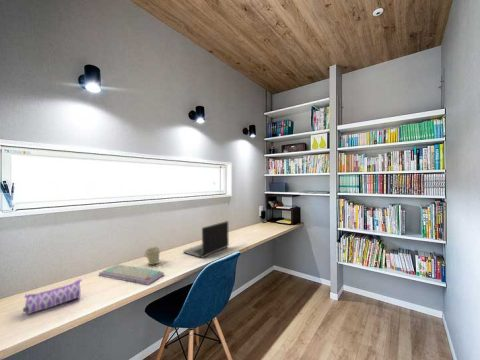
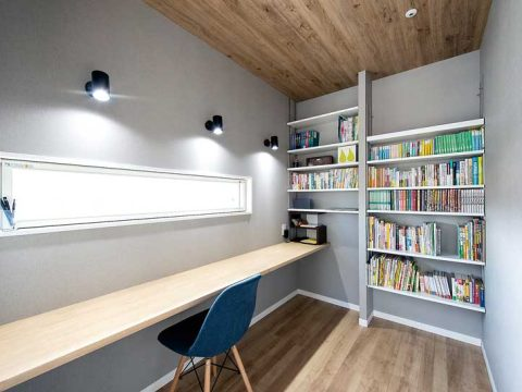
- laptop computer [182,220,230,259]
- keyboard [98,263,165,286]
- pencil case [22,278,83,315]
- cup [143,245,161,266]
